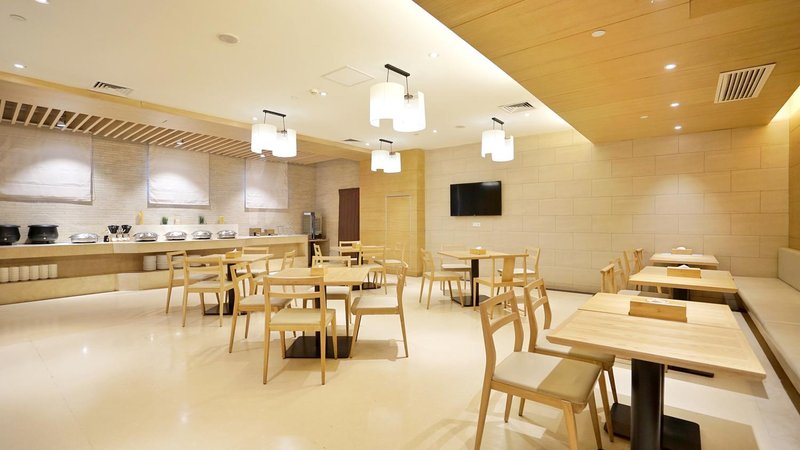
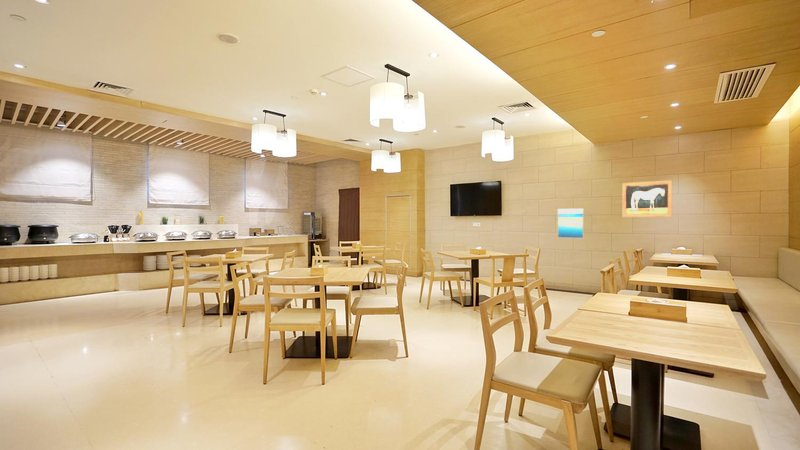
+ wall art [622,179,673,218]
+ wall art [557,207,585,239]
